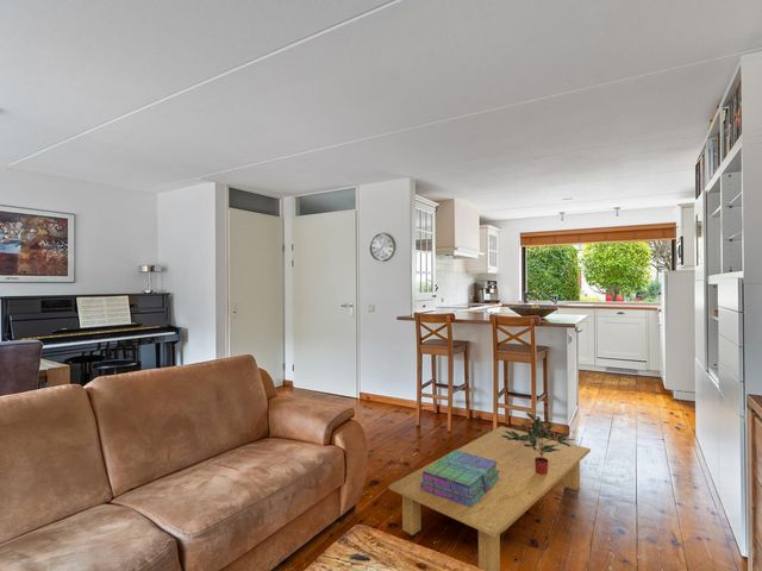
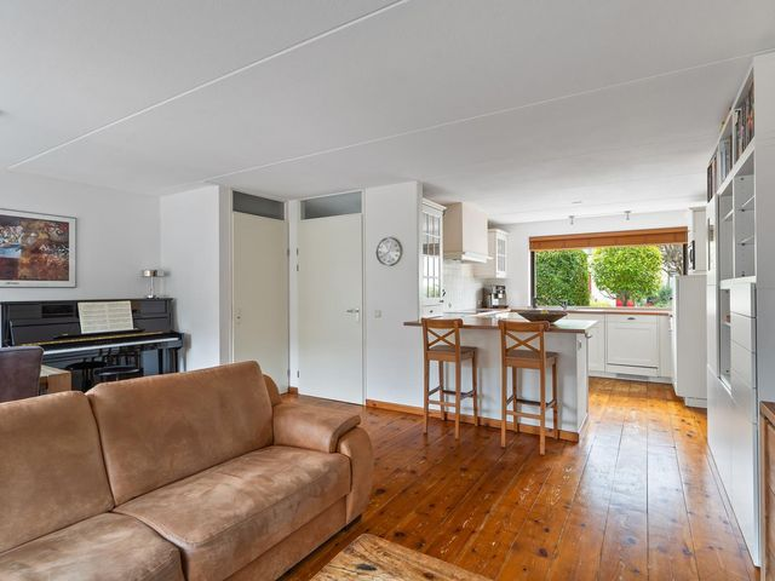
- stack of books [420,448,500,507]
- coffee table [387,426,592,571]
- potted plant [501,412,576,475]
